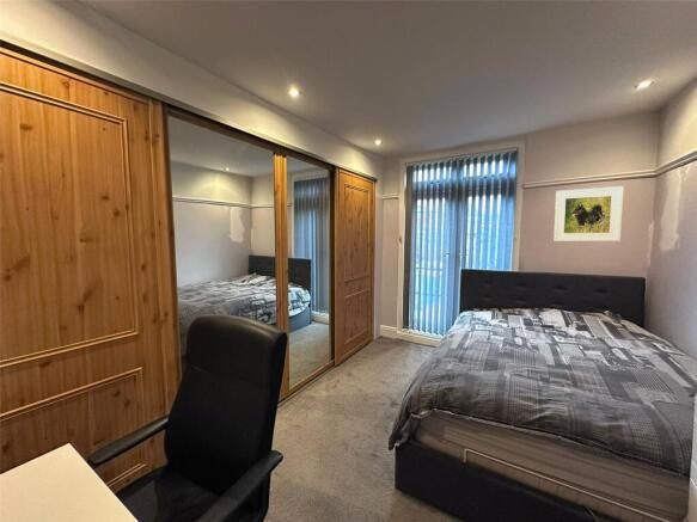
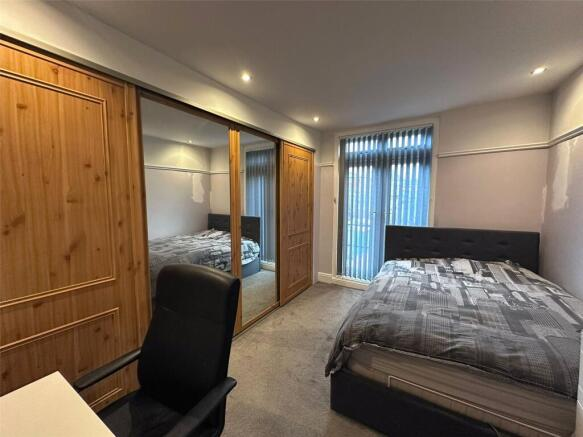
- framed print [552,185,625,242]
